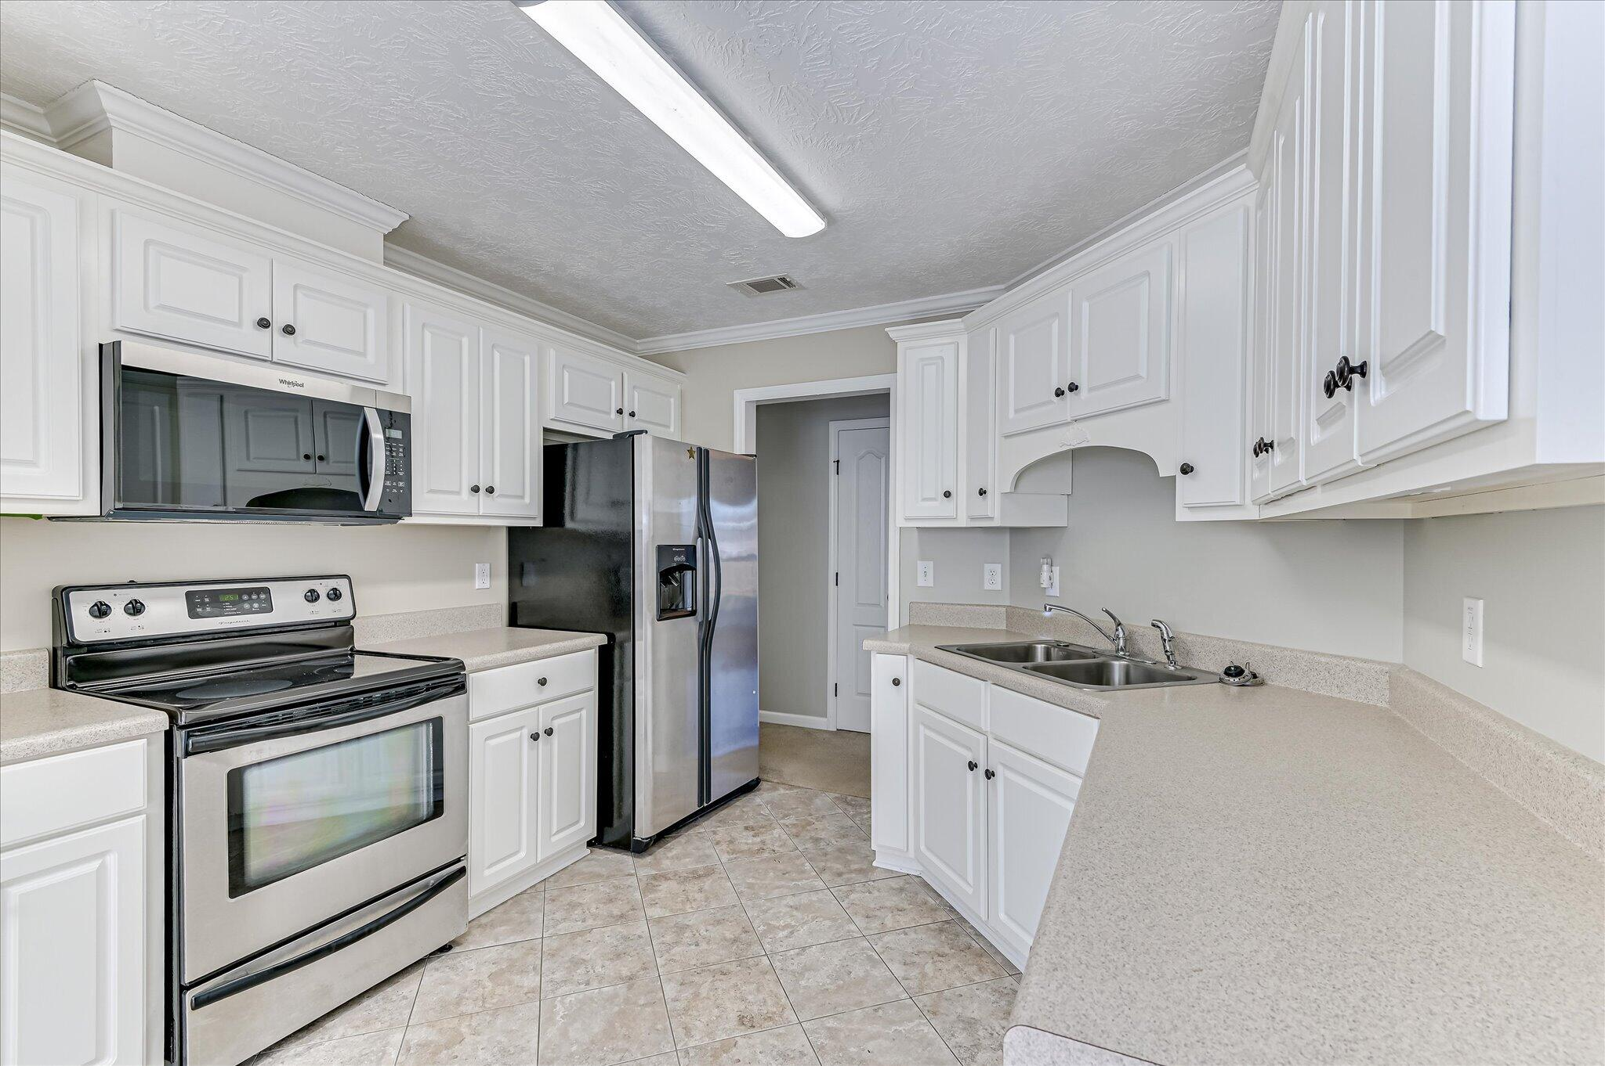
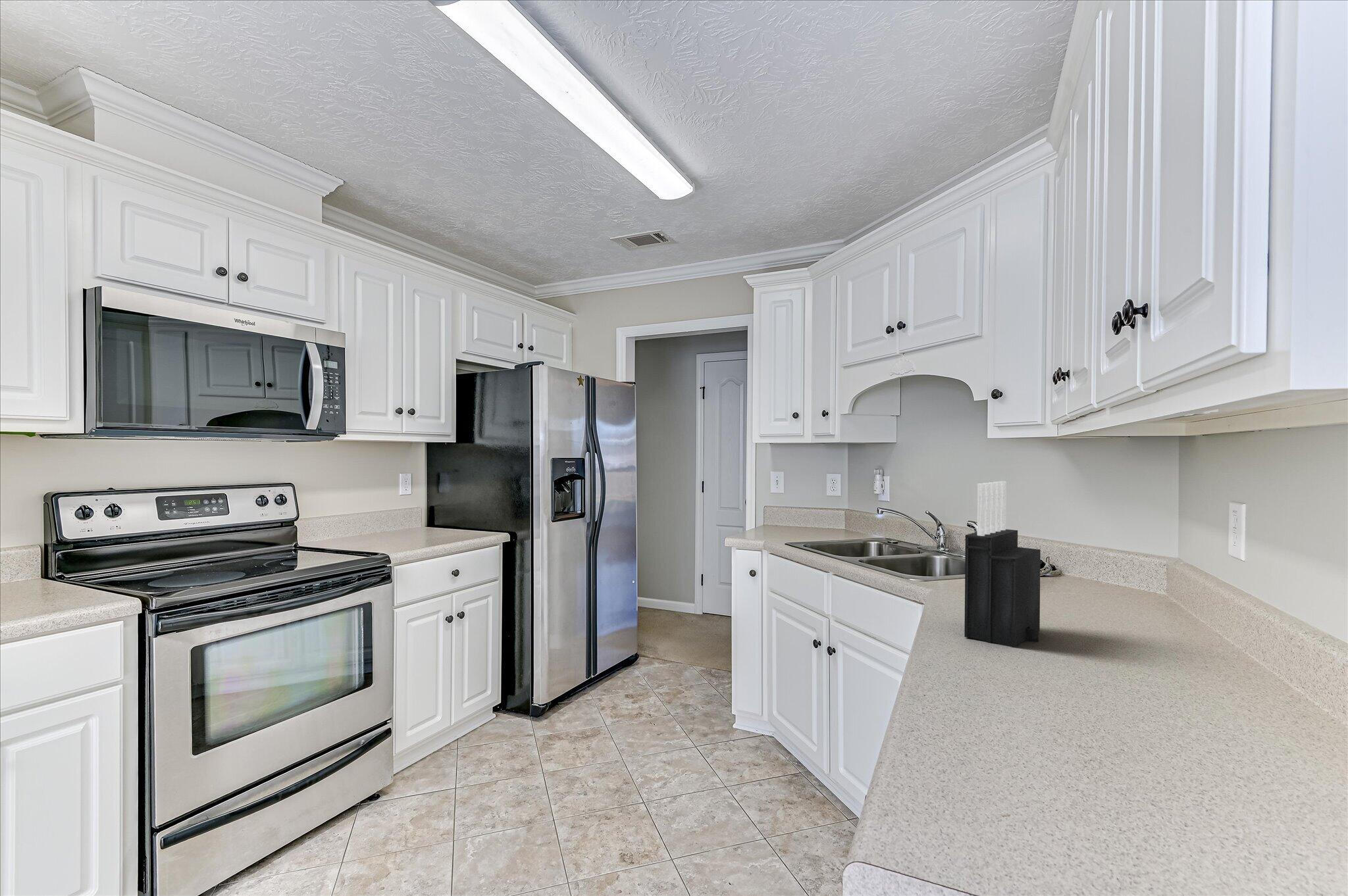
+ knife block [964,481,1041,649]
